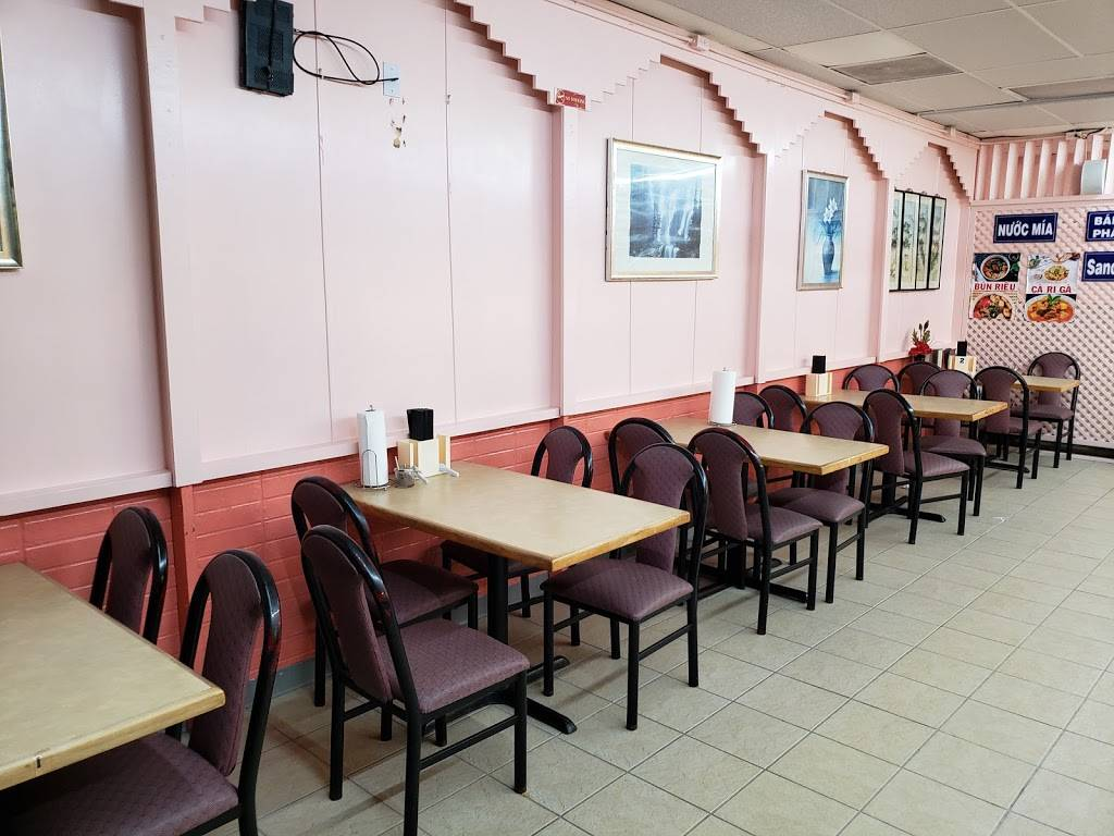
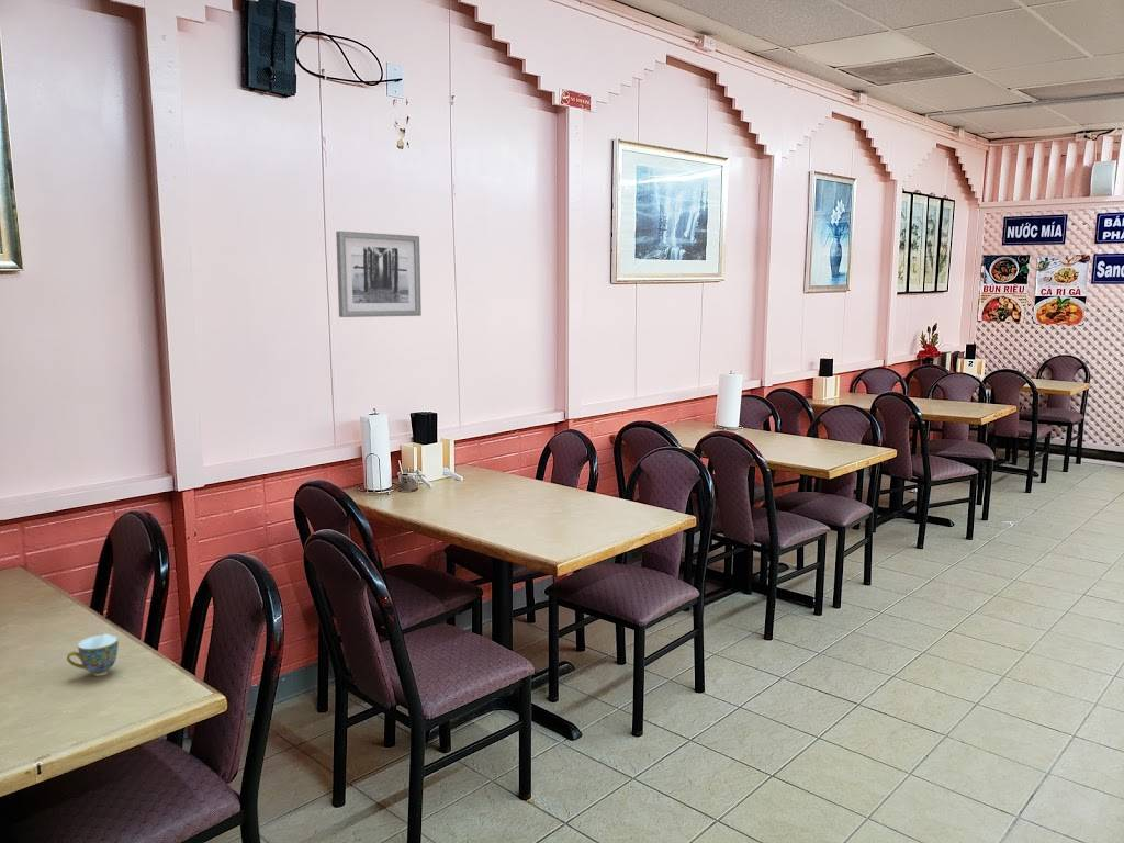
+ wall art [335,229,423,318]
+ teacup [66,632,120,677]
